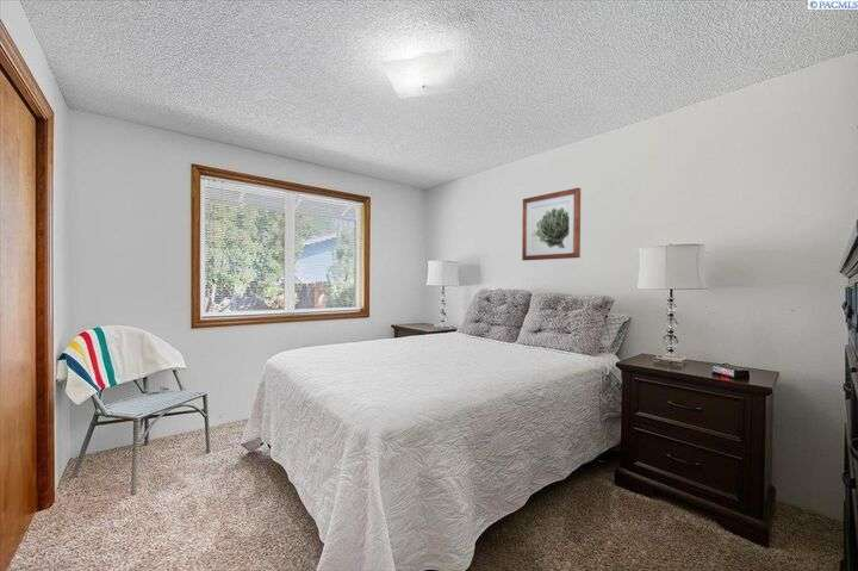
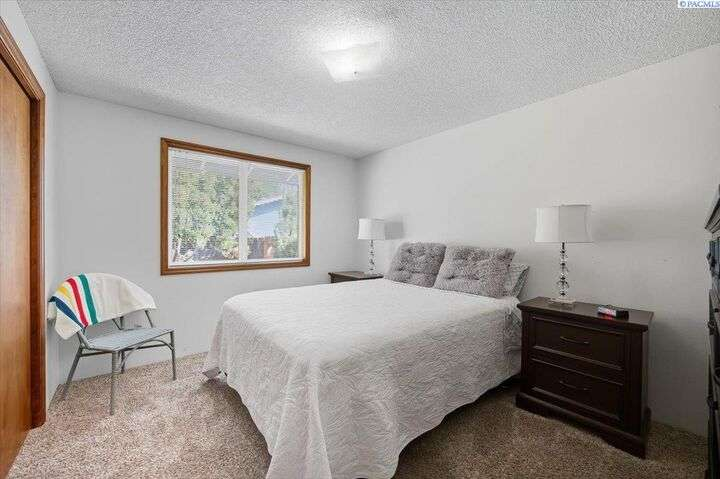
- wall art [521,187,582,262]
